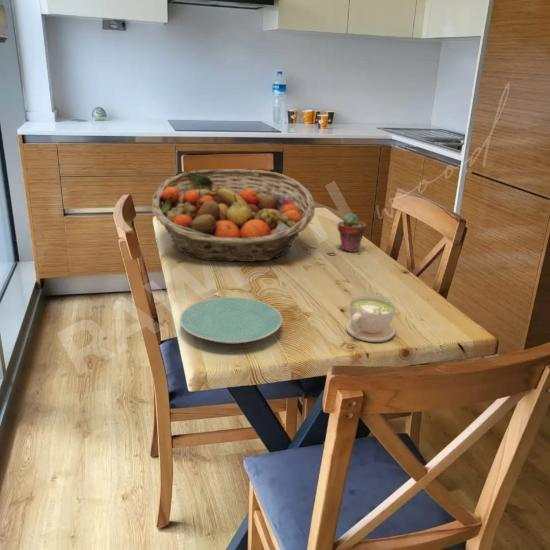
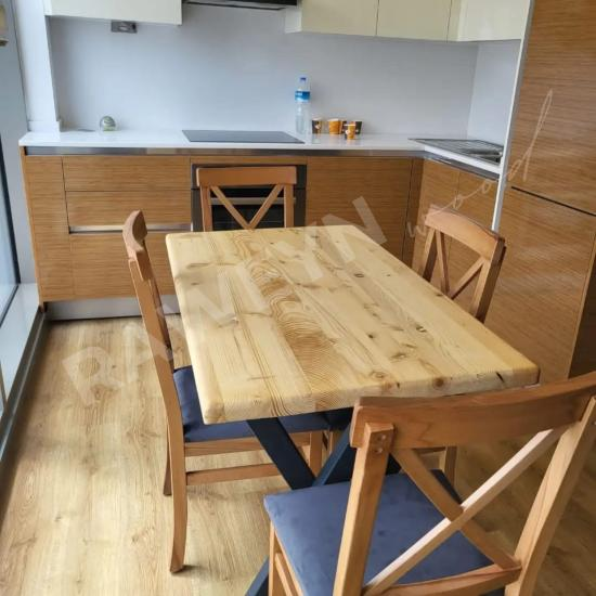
- fruit basket [150,168,316,263]
- plate [179,296,284,345]
- coffee cup [345,295,396,343]
- potted succulent [337,212,367,253]
